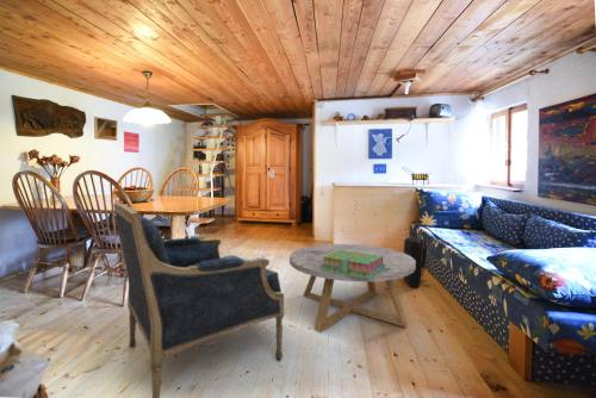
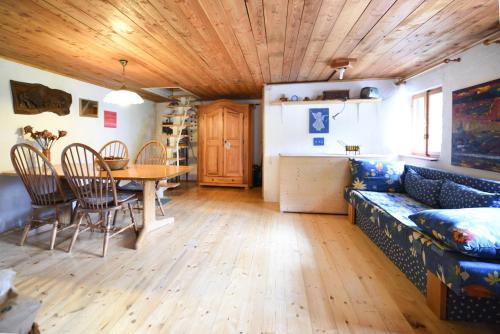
- armchair [112,201,286,398]
- coffee table [288,243,416,334]
- backpack [403,232,433,288]
- stack of books [321,250,385,280]
